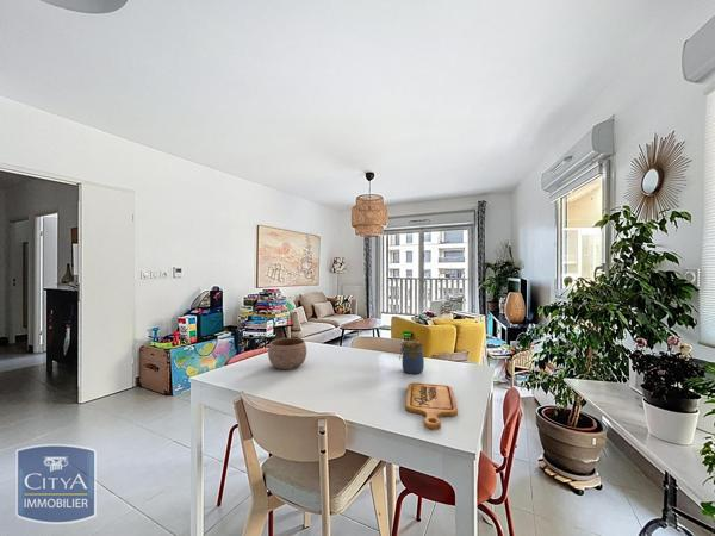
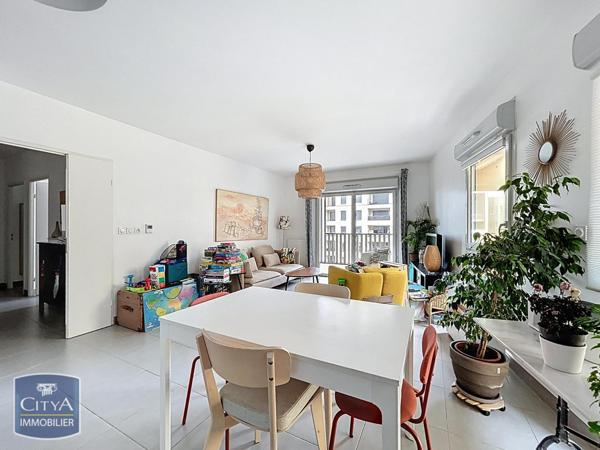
- bowl [267,337,309,372]
- cutting board [404,381,459,431]
- jar [398,339,425,375]
